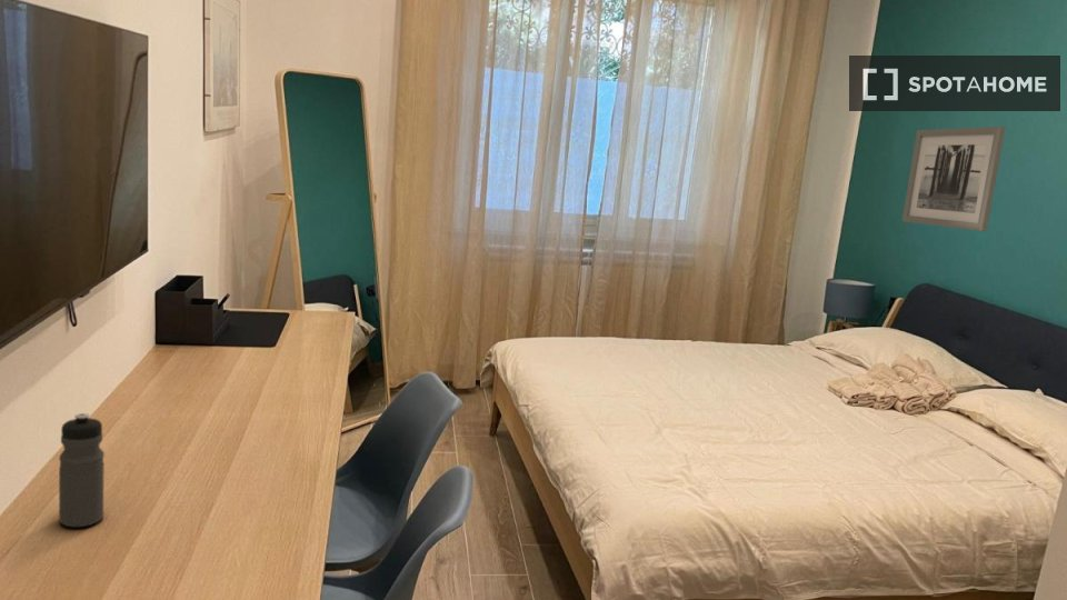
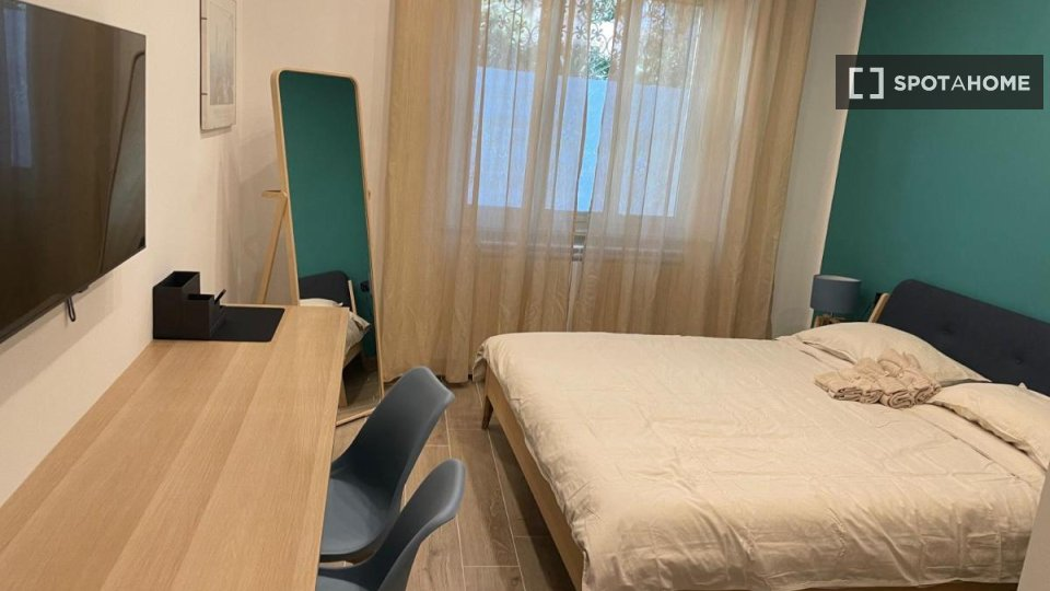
- wall art [901,126,1007,232]
- water bottle [58,412,106,528]
